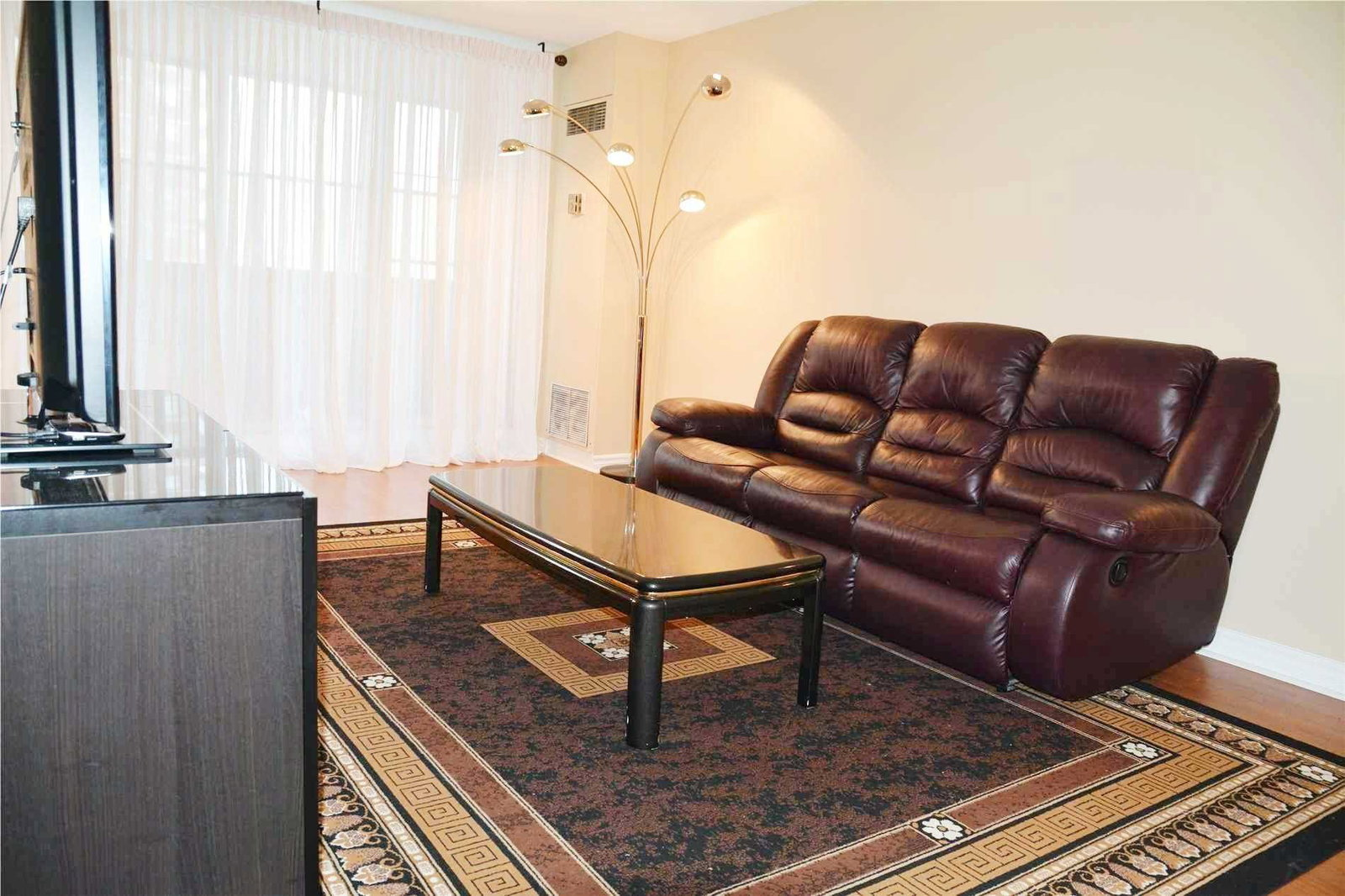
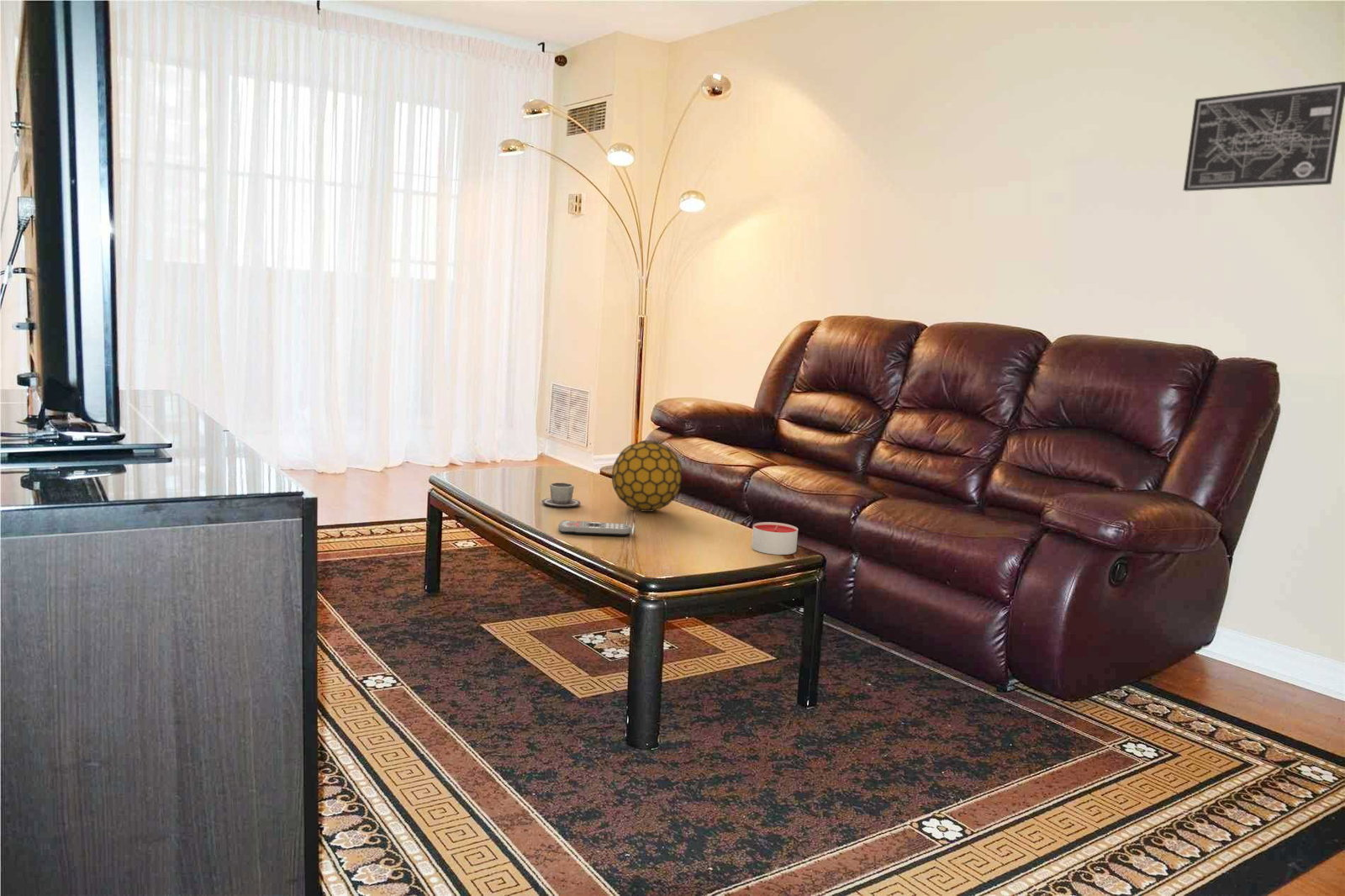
+ wall art [1183,81,1345,192]
+ remote control [557,519,632,536]
+ cup [541,482,581,508]
+ decorative ball [611,440,683,513]
+ candle [751,521,799,556]
